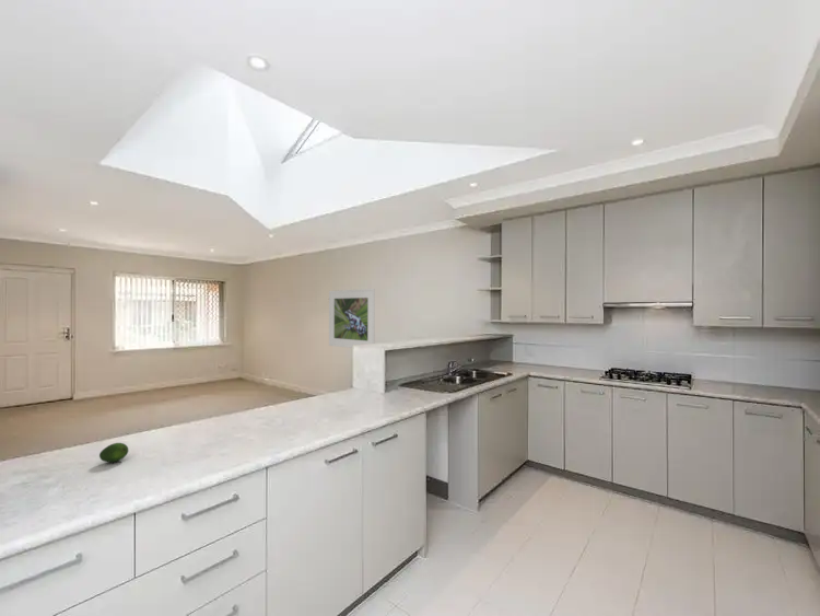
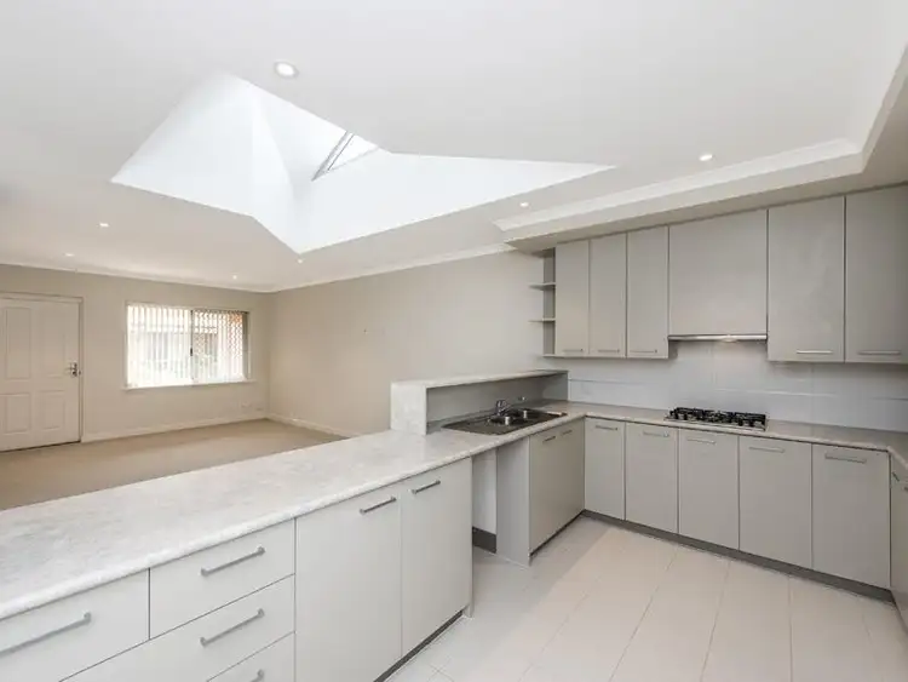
- fruit [98,442,129,463]
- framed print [328,288,376,349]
